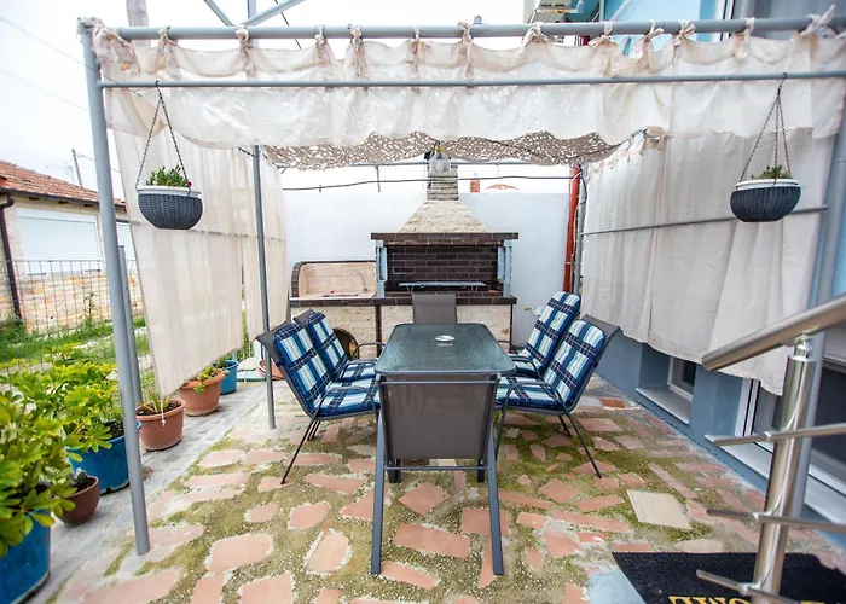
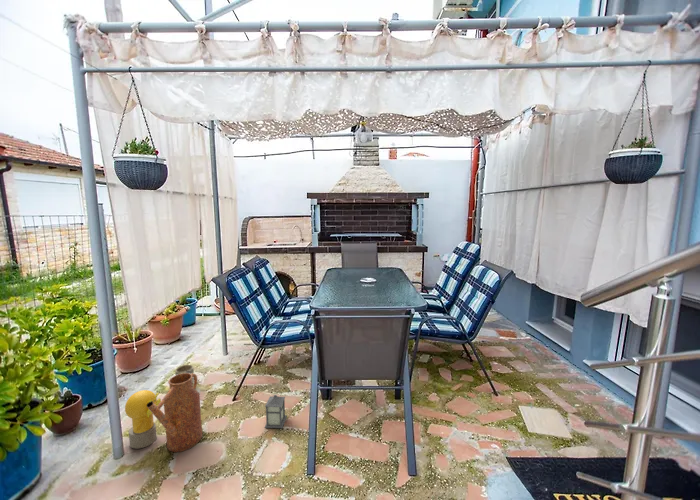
+ watering can [147,373,203,453]
+ lantern [264,382,288,429]
+ plant pot [174,364,195,386]
+ bust sculpture [124,389,162,450]
